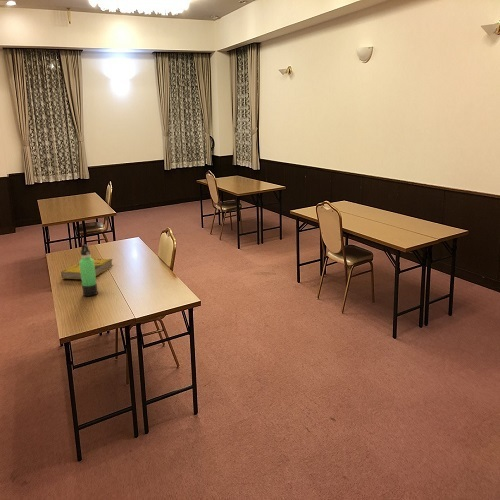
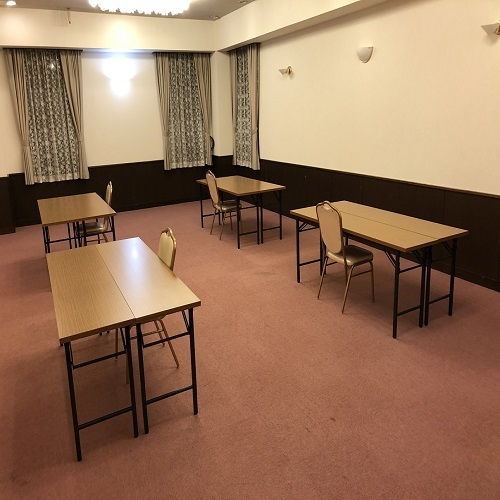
- thermos bottle [78,244,99,297]
- book [60,258,113,280]
